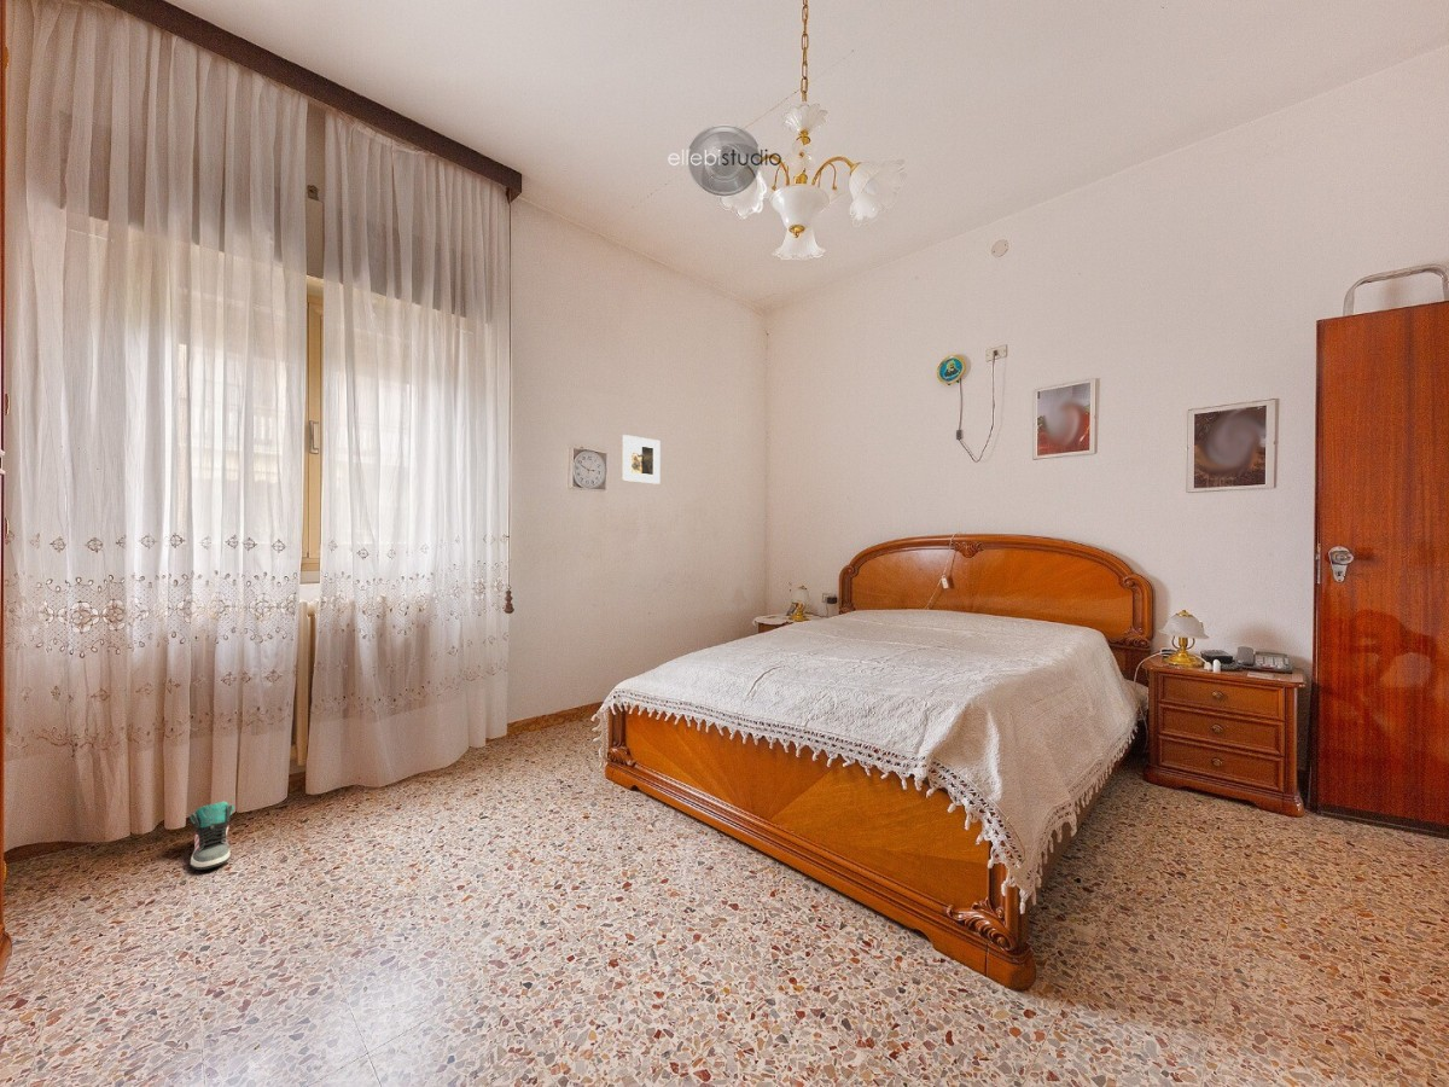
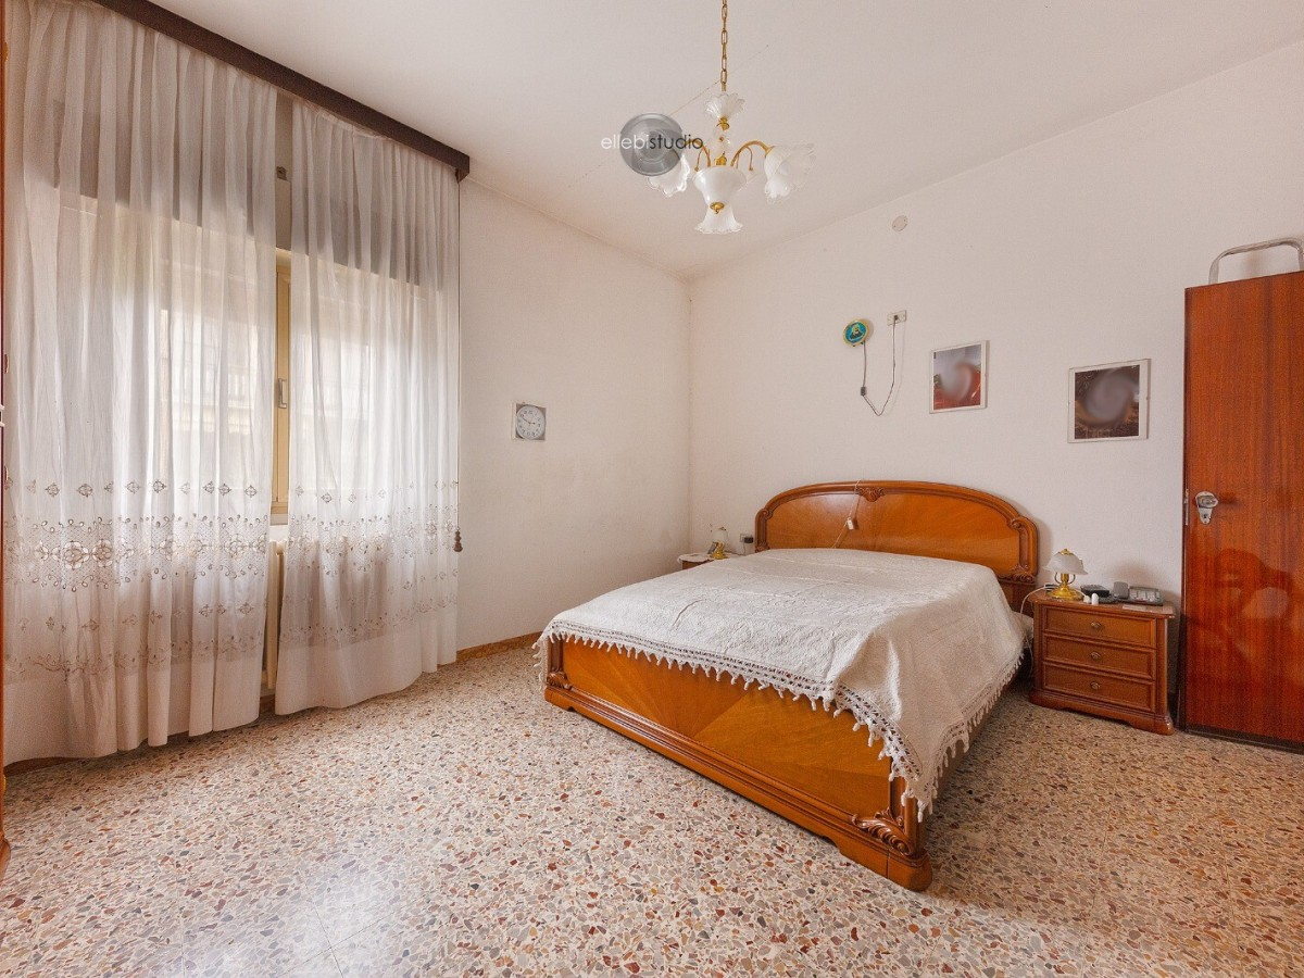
- sneaker [190,801,235,871]
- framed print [622,434,662,486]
